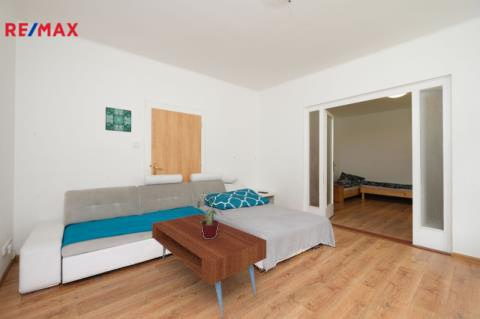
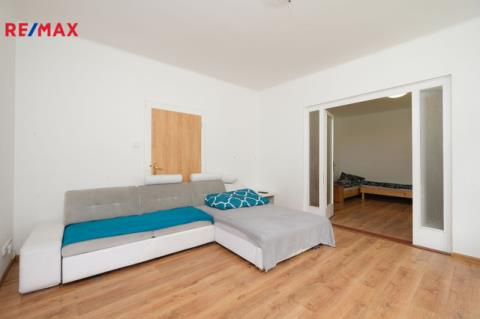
- coffee table [151,213,267,319]
- wall art [104,106,132,133]
- potted plant [196,196,223,239]
